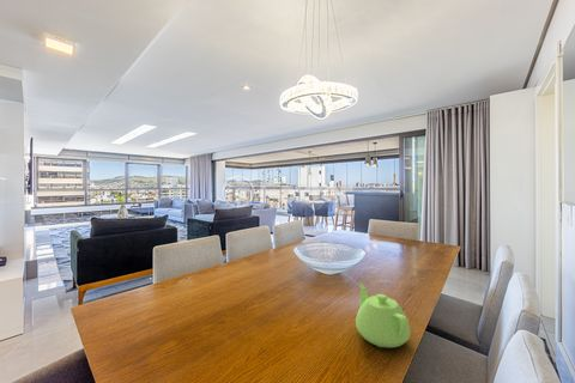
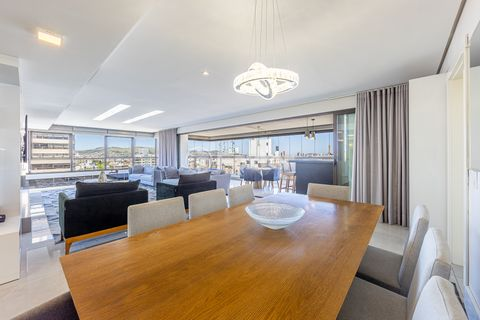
- teapot [355,282,412,348]
